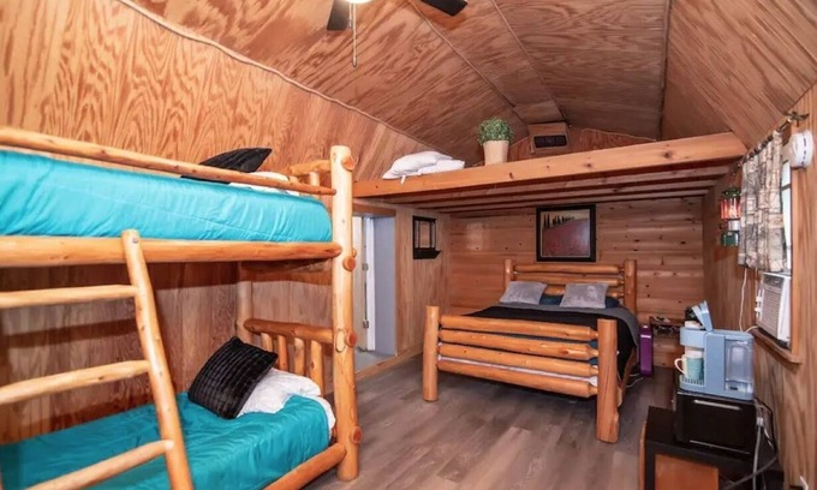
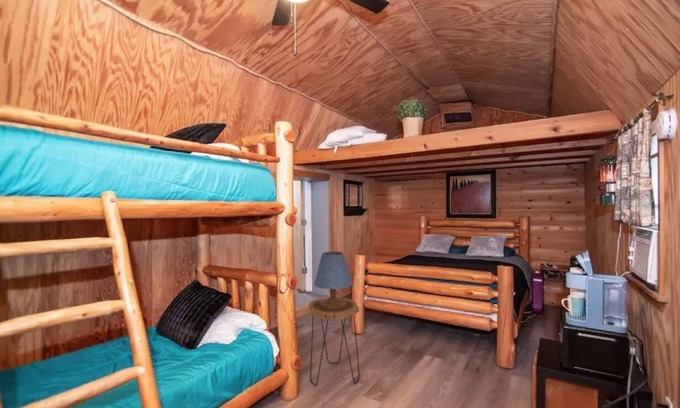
+ table lamp [313,251,353,310]
+ side table [308,297,361,386]
